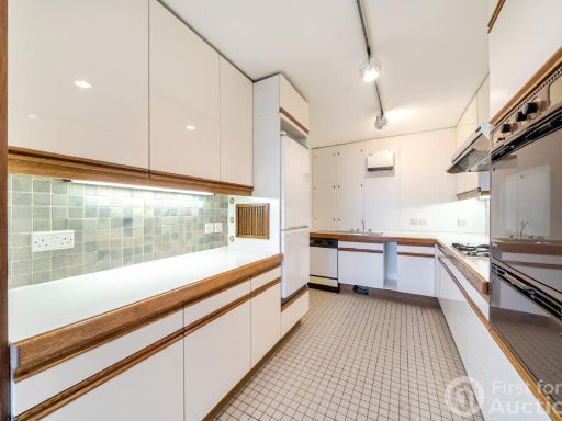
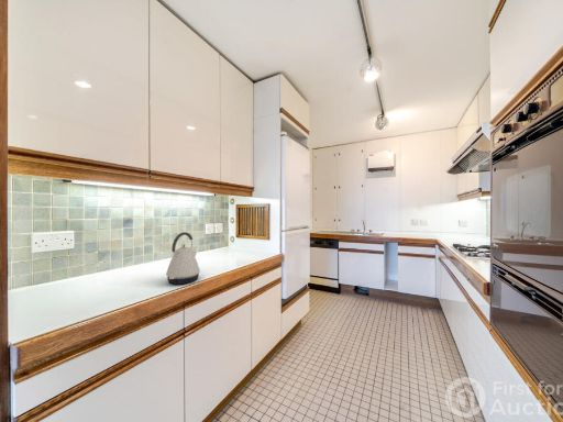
+ kettle [165,231,201,286]
